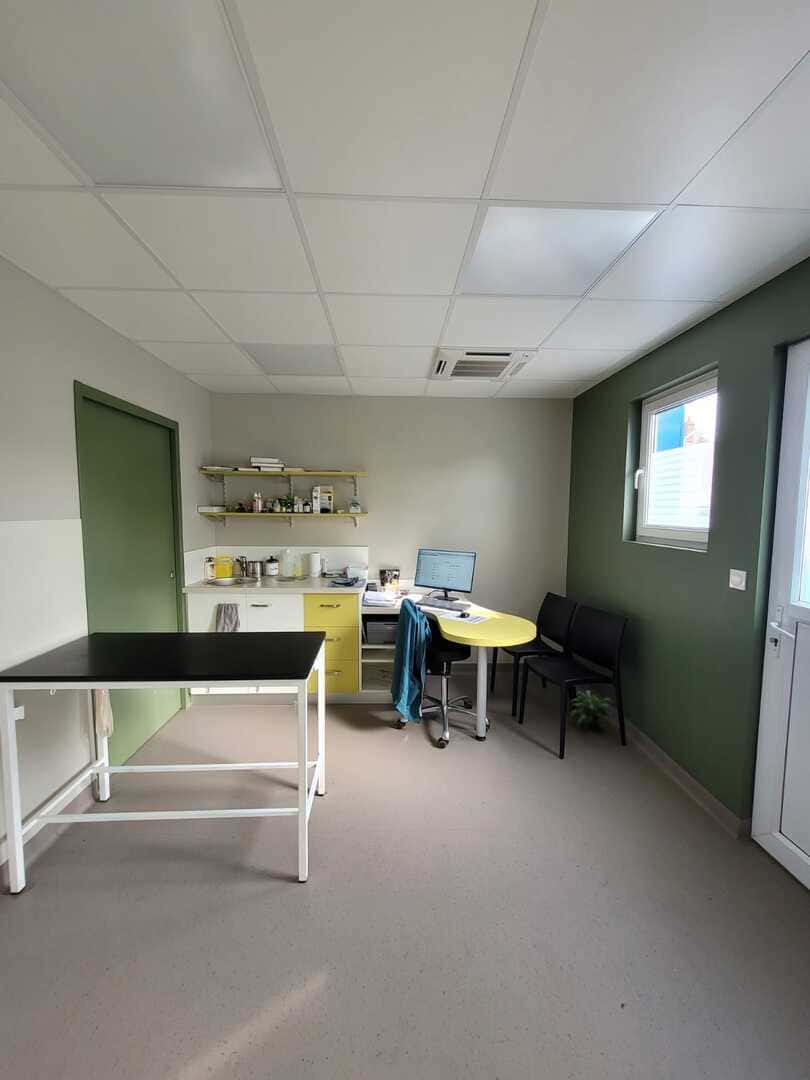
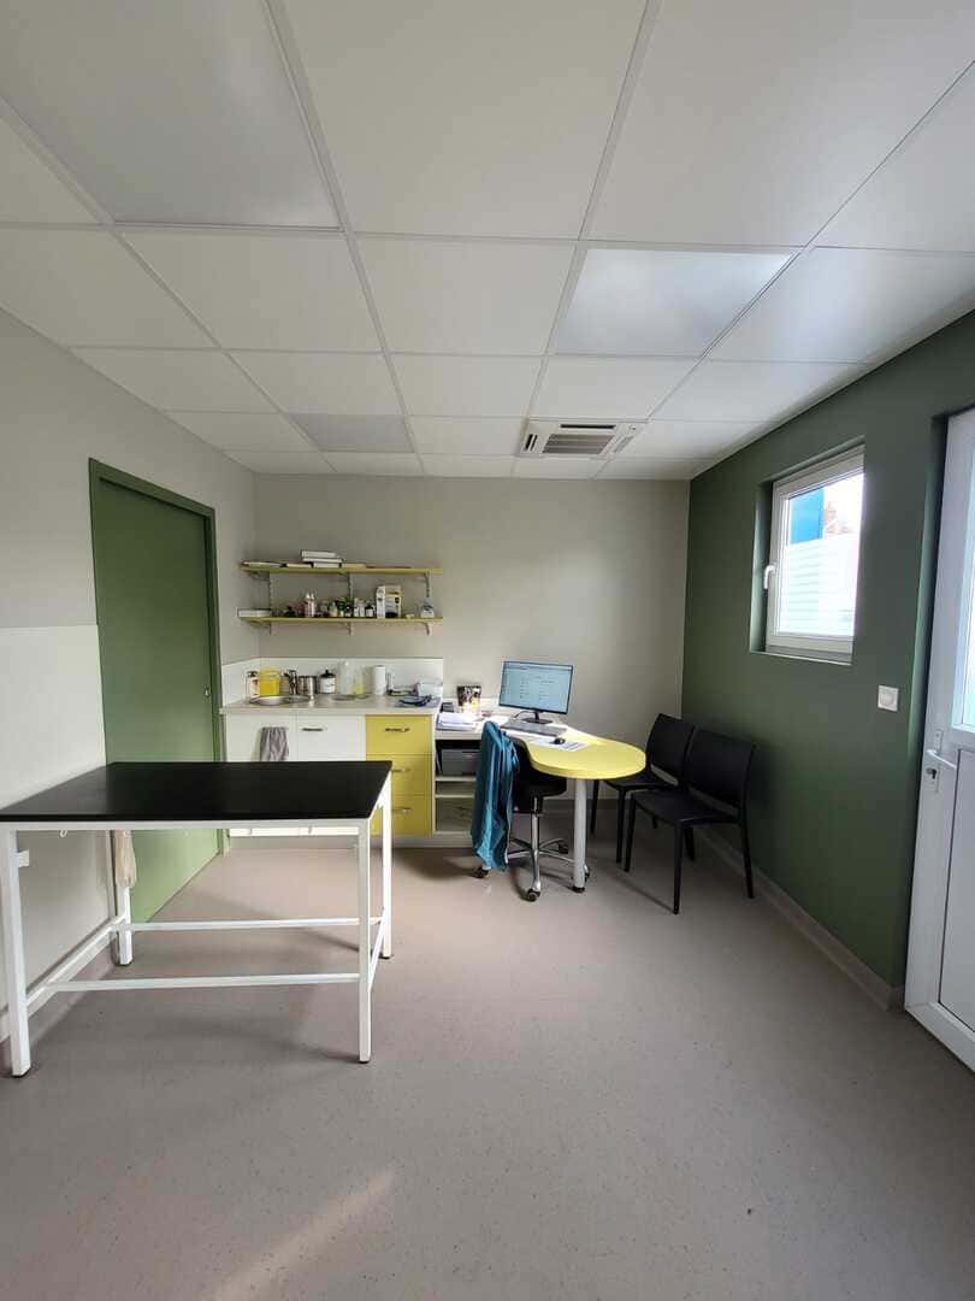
- potted plant [569,689,619,732]
